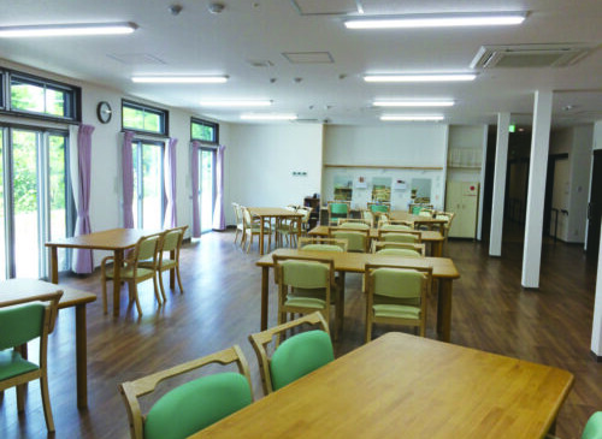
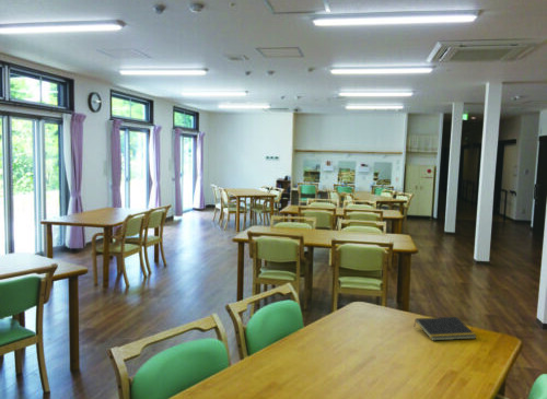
+ notepad [412,316,477,341]
